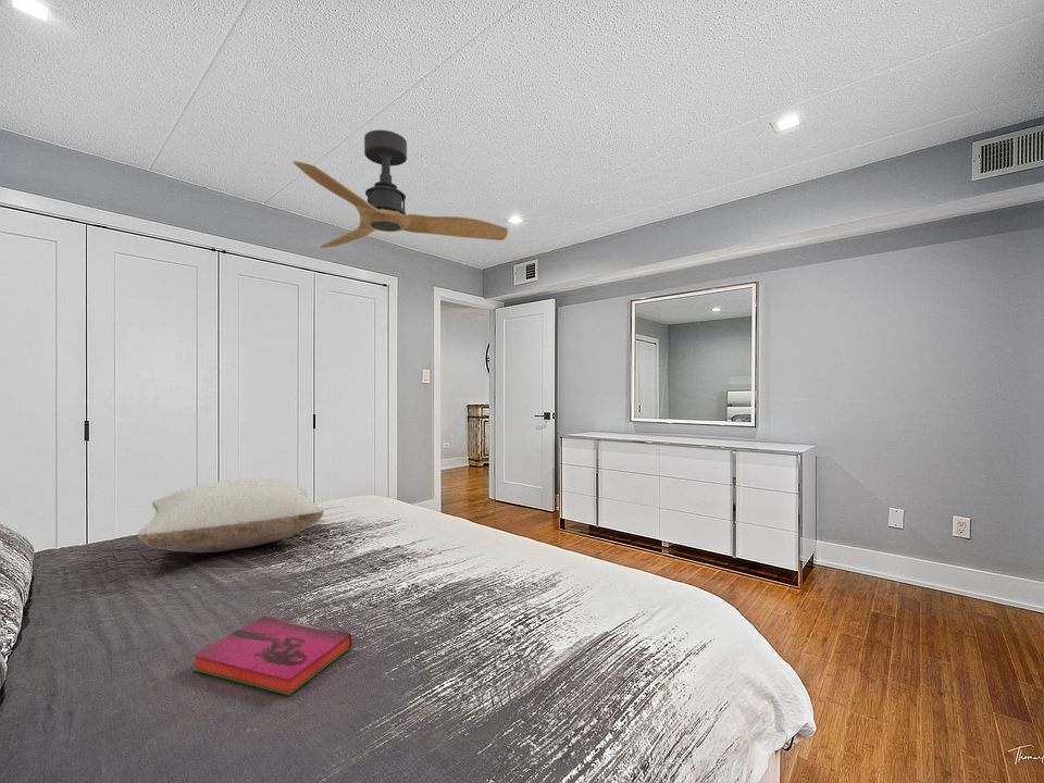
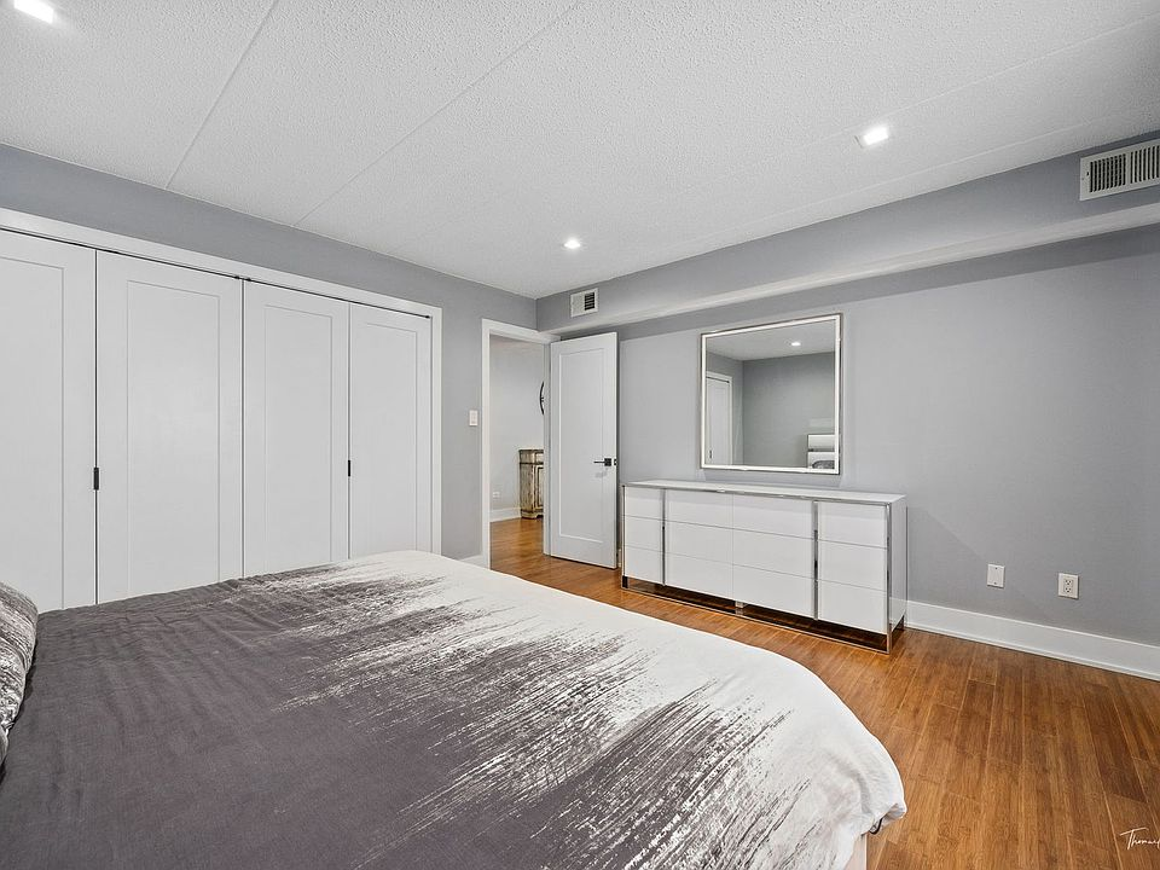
- hardback book [191,614,353,696]
- pillow [137,477,325,554]
- ceiling fan [291,129,509,249]
